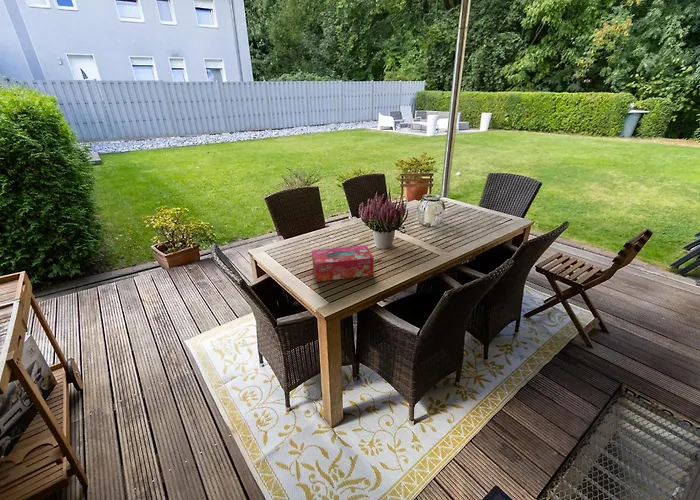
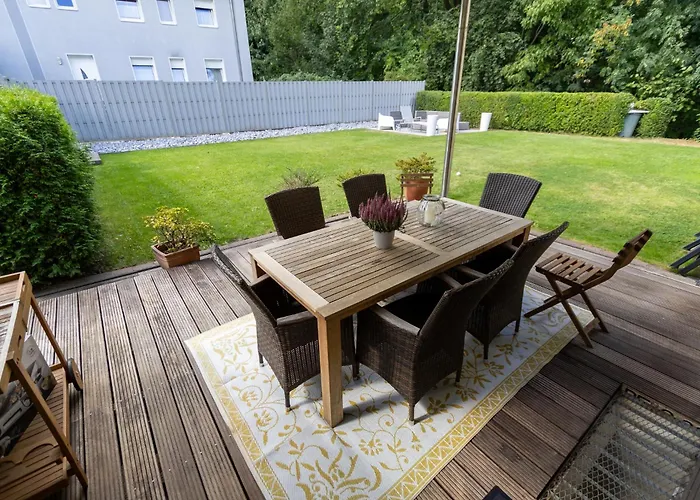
- tissue box [311,244,375,283]
